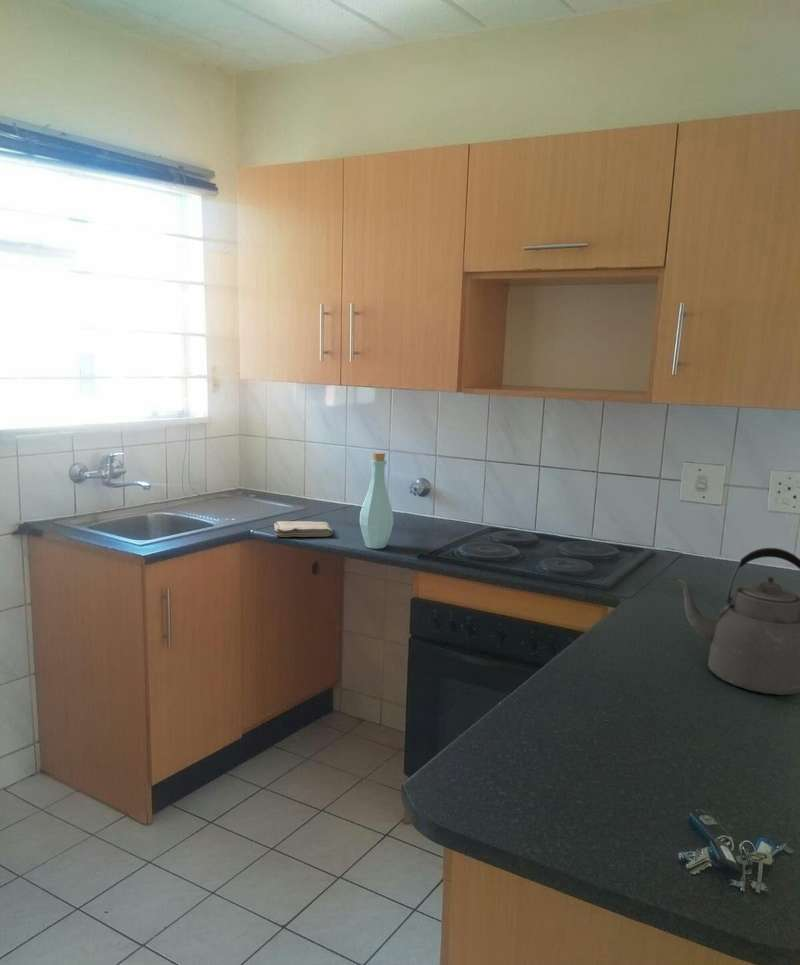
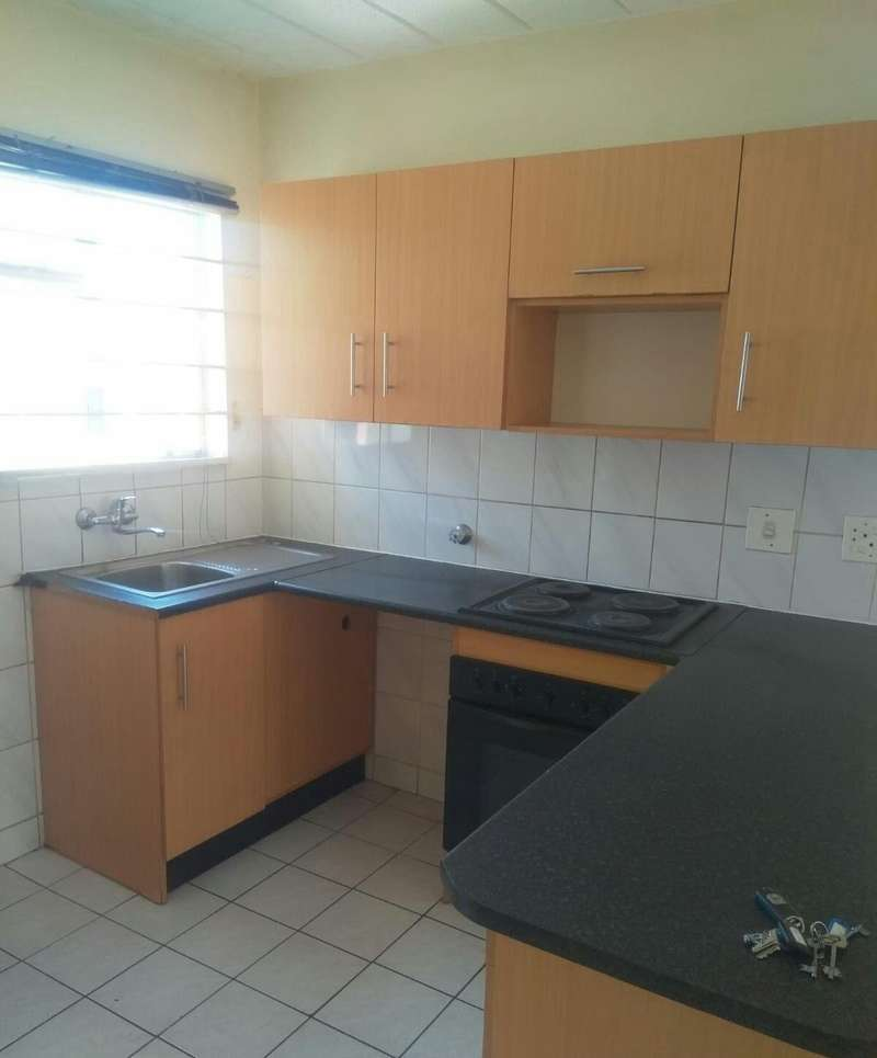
- washcloth [273,520,334,538]
- bottle [359,451,394,550]
- kettle [669,547,800,696]
